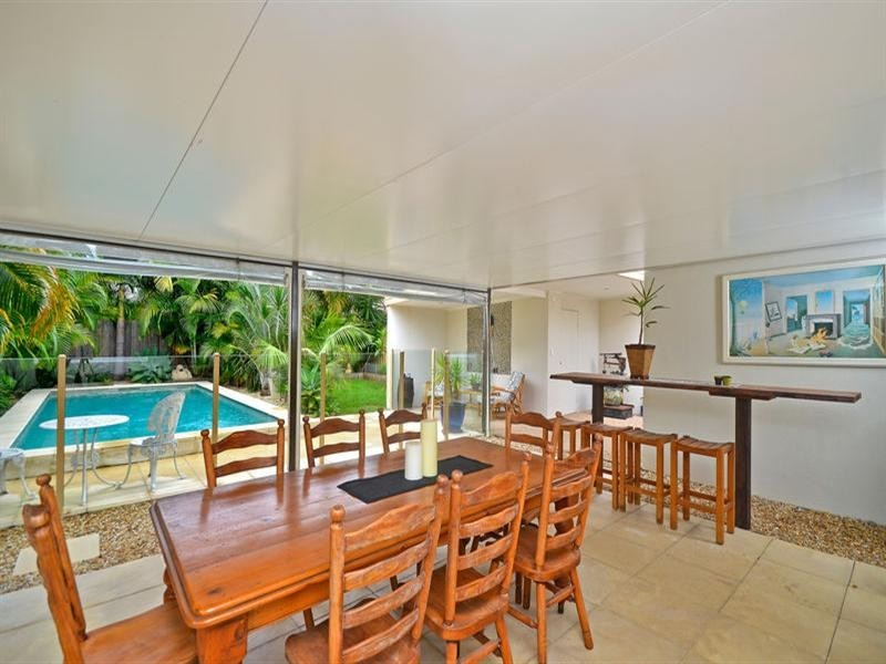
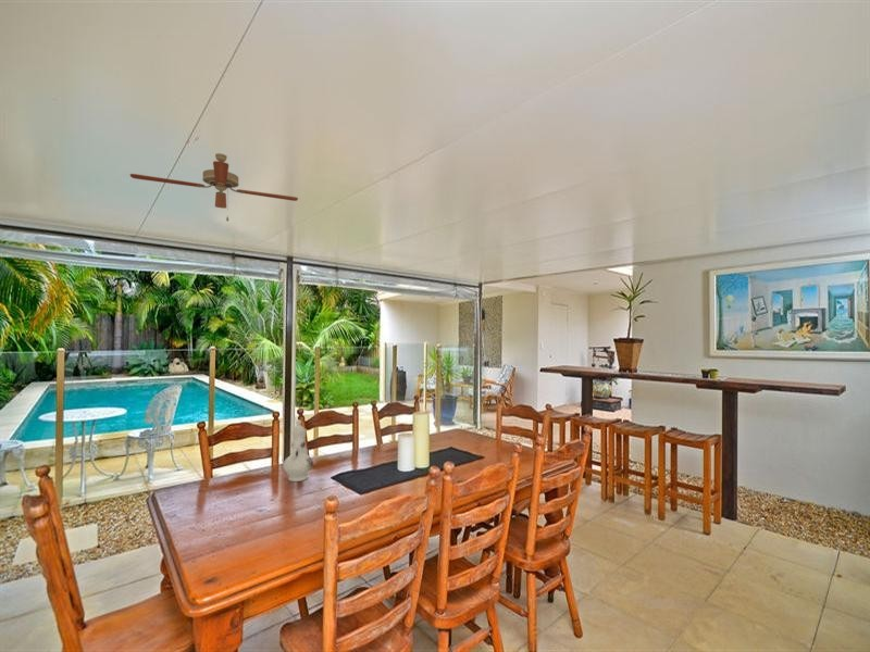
+ ceiling fan [129,152,299,223]
+ chinaware [282,418,314,482]
